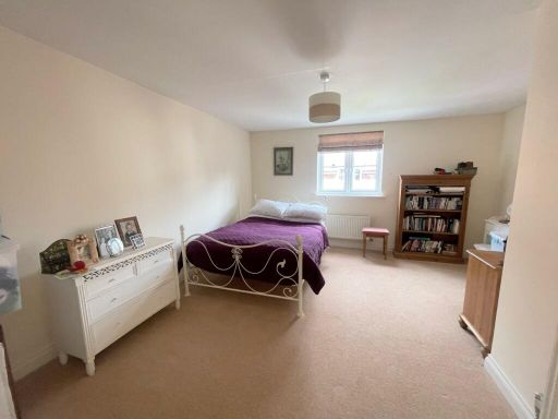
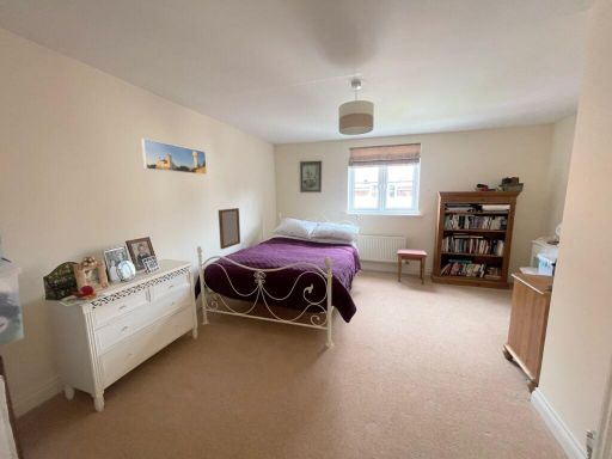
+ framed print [140,137,208,176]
+ home mirror [218,207,241,250]
